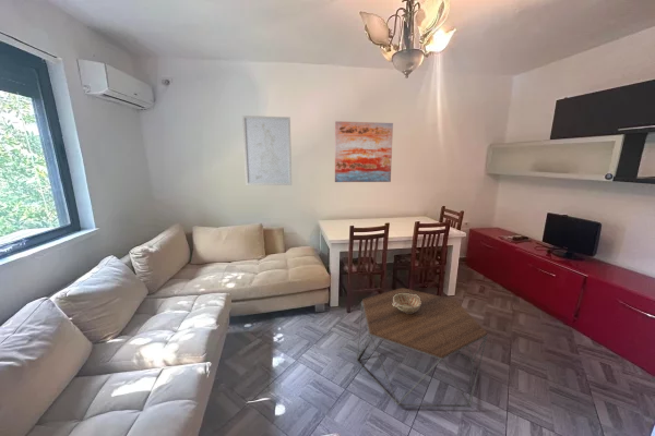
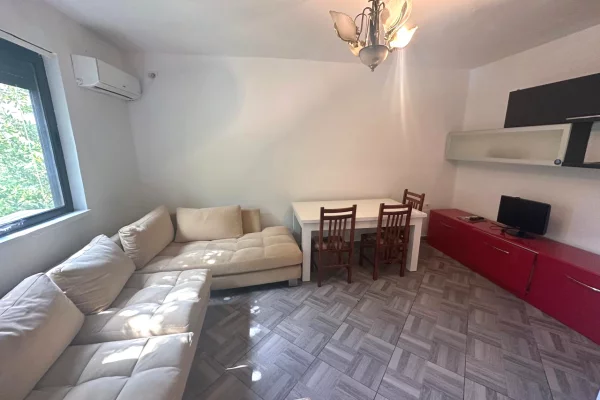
- coffee table [355,287,489,408]
- wall art [241,114,293,186]
- decorative bowl [392,293,421,313]
- wall art [334,120,394,183]
